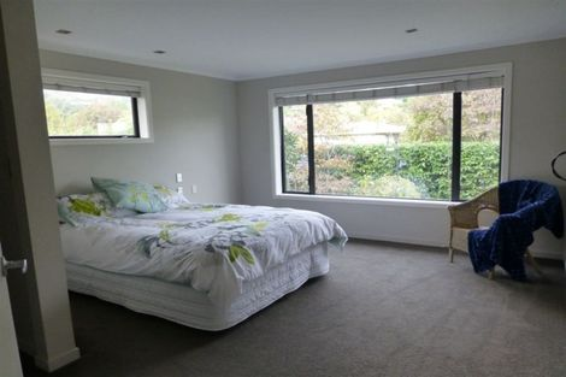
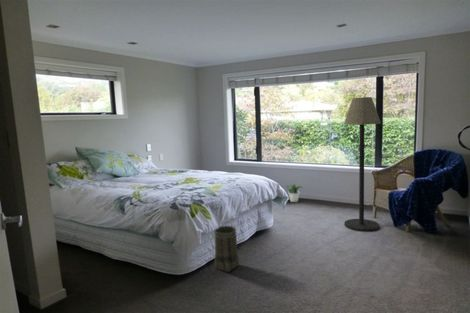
+ basket [213,225,240,273]
+ potted plant [285,183,304,203]
+ floor lamp [343,96,382,232]
